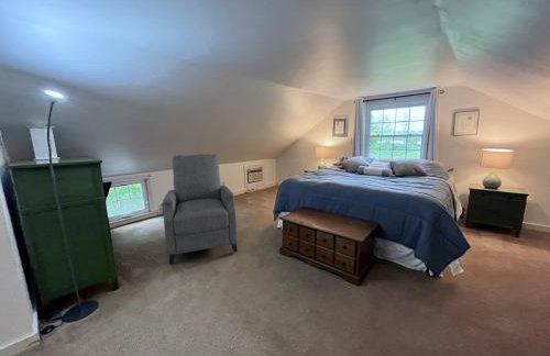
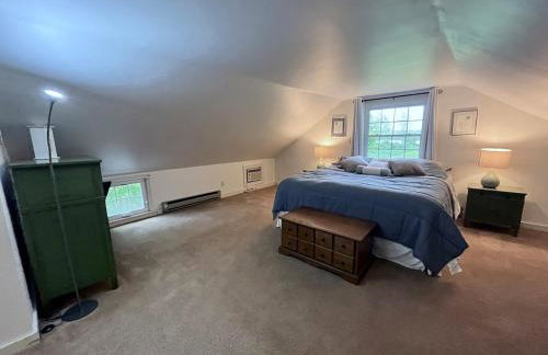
- chair [162,153,239,265]
